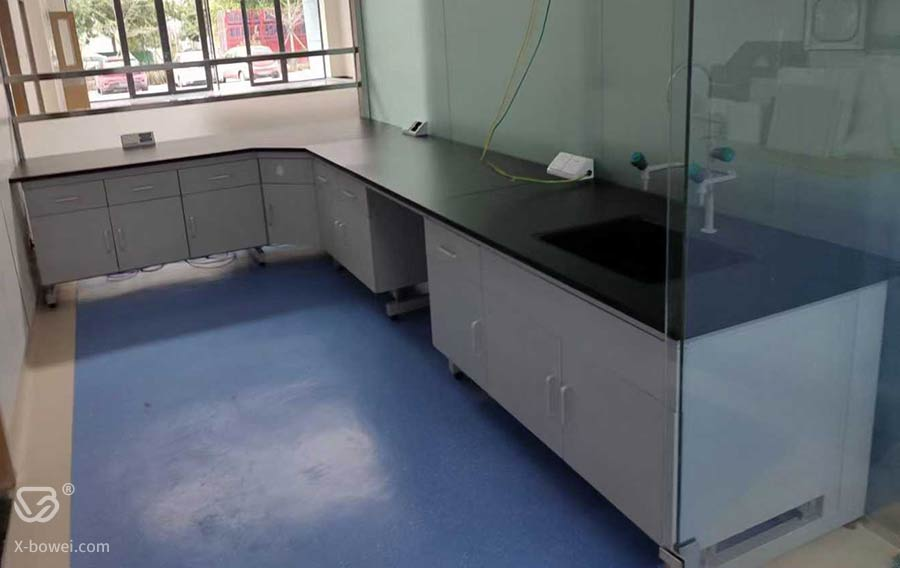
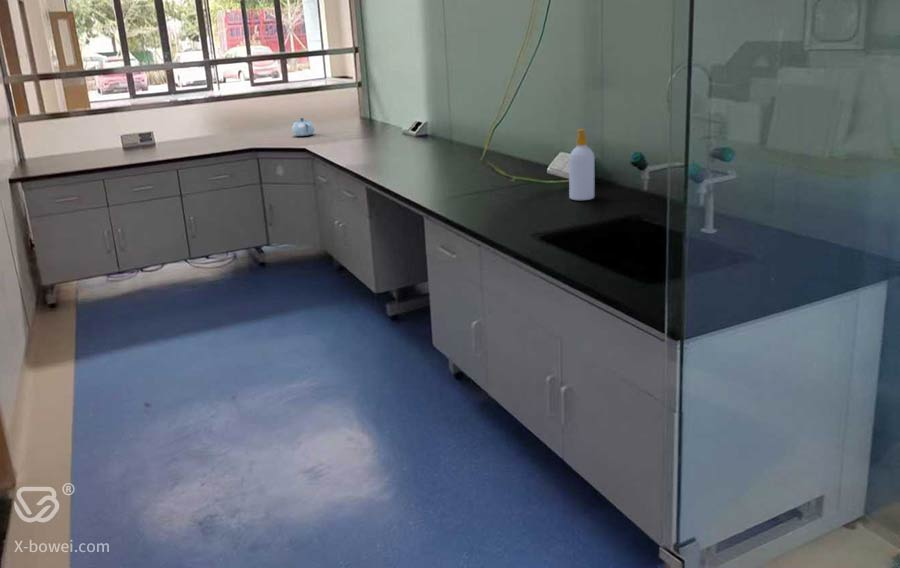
+ chinaware [291,117,315,137]
+ soap bottle [568,128,595,201]
